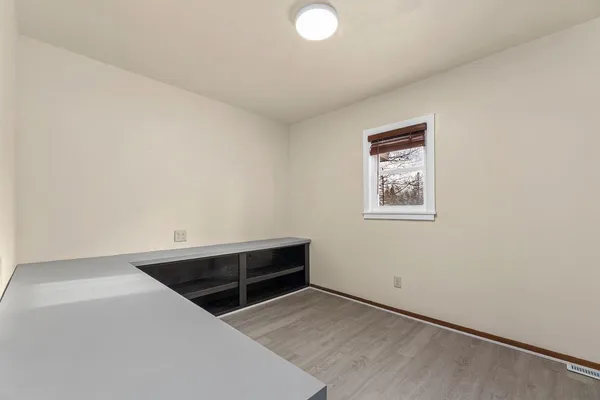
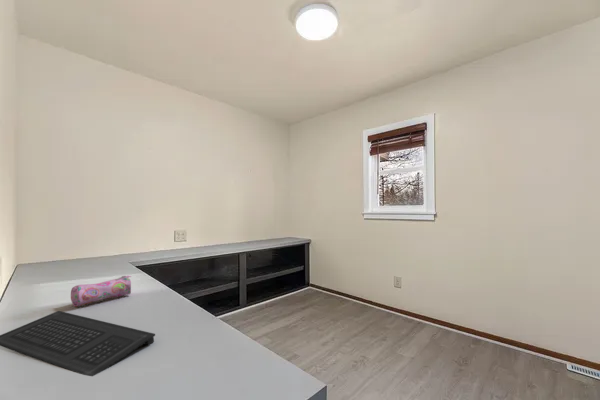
+ keyboard [0,310,156,377]
+ pencil case [70,275,132,308]
